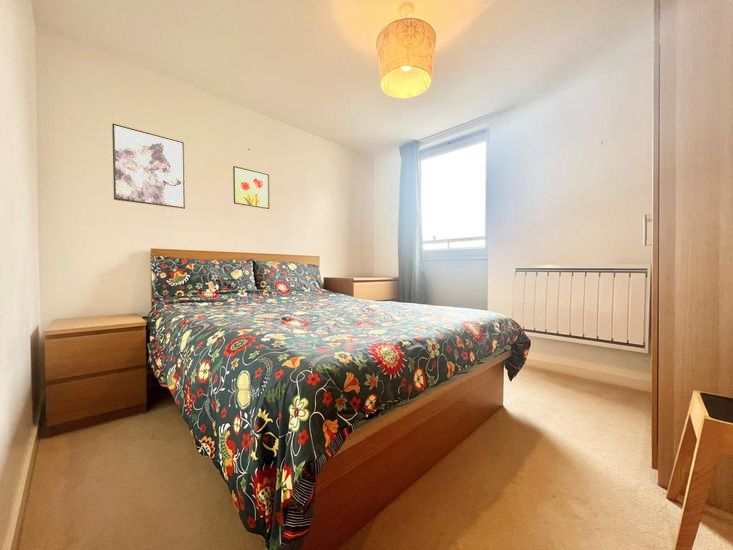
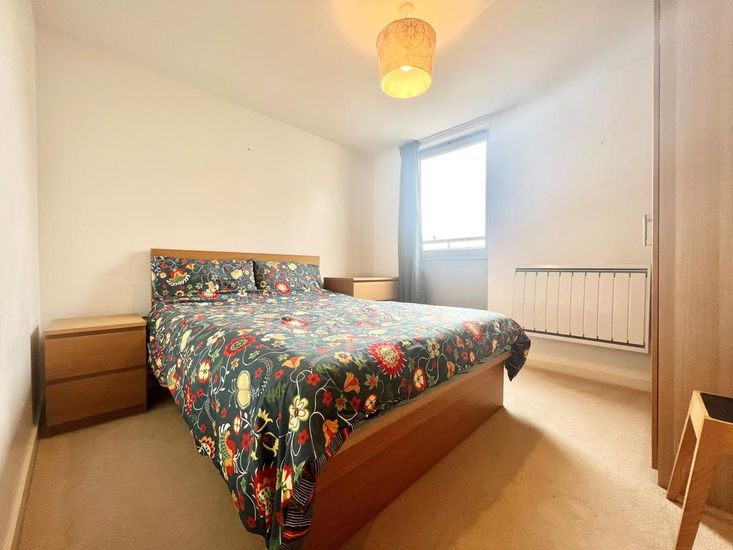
- wall art [232,165,271,210]
- wall art [111,123,186,210]
